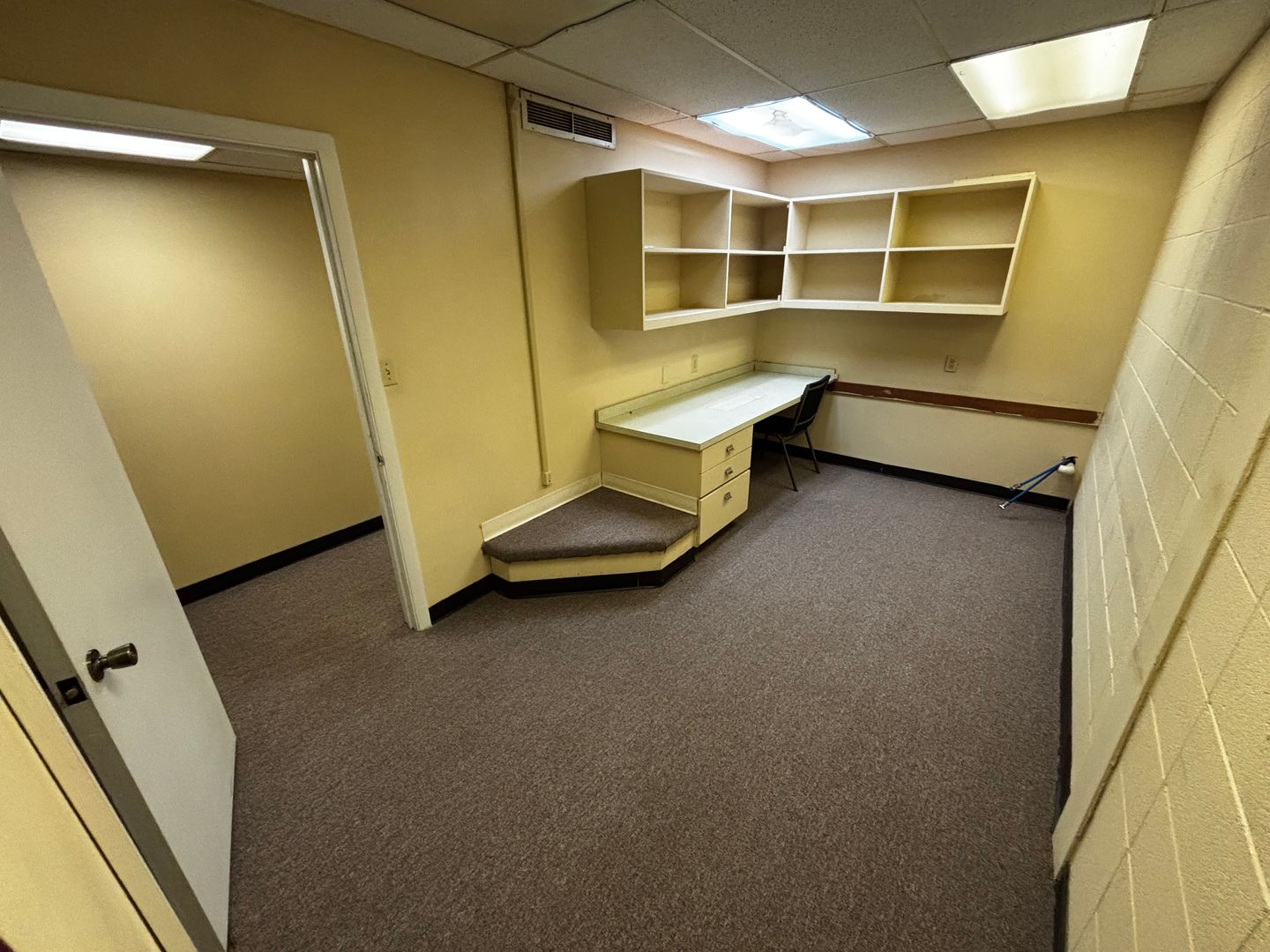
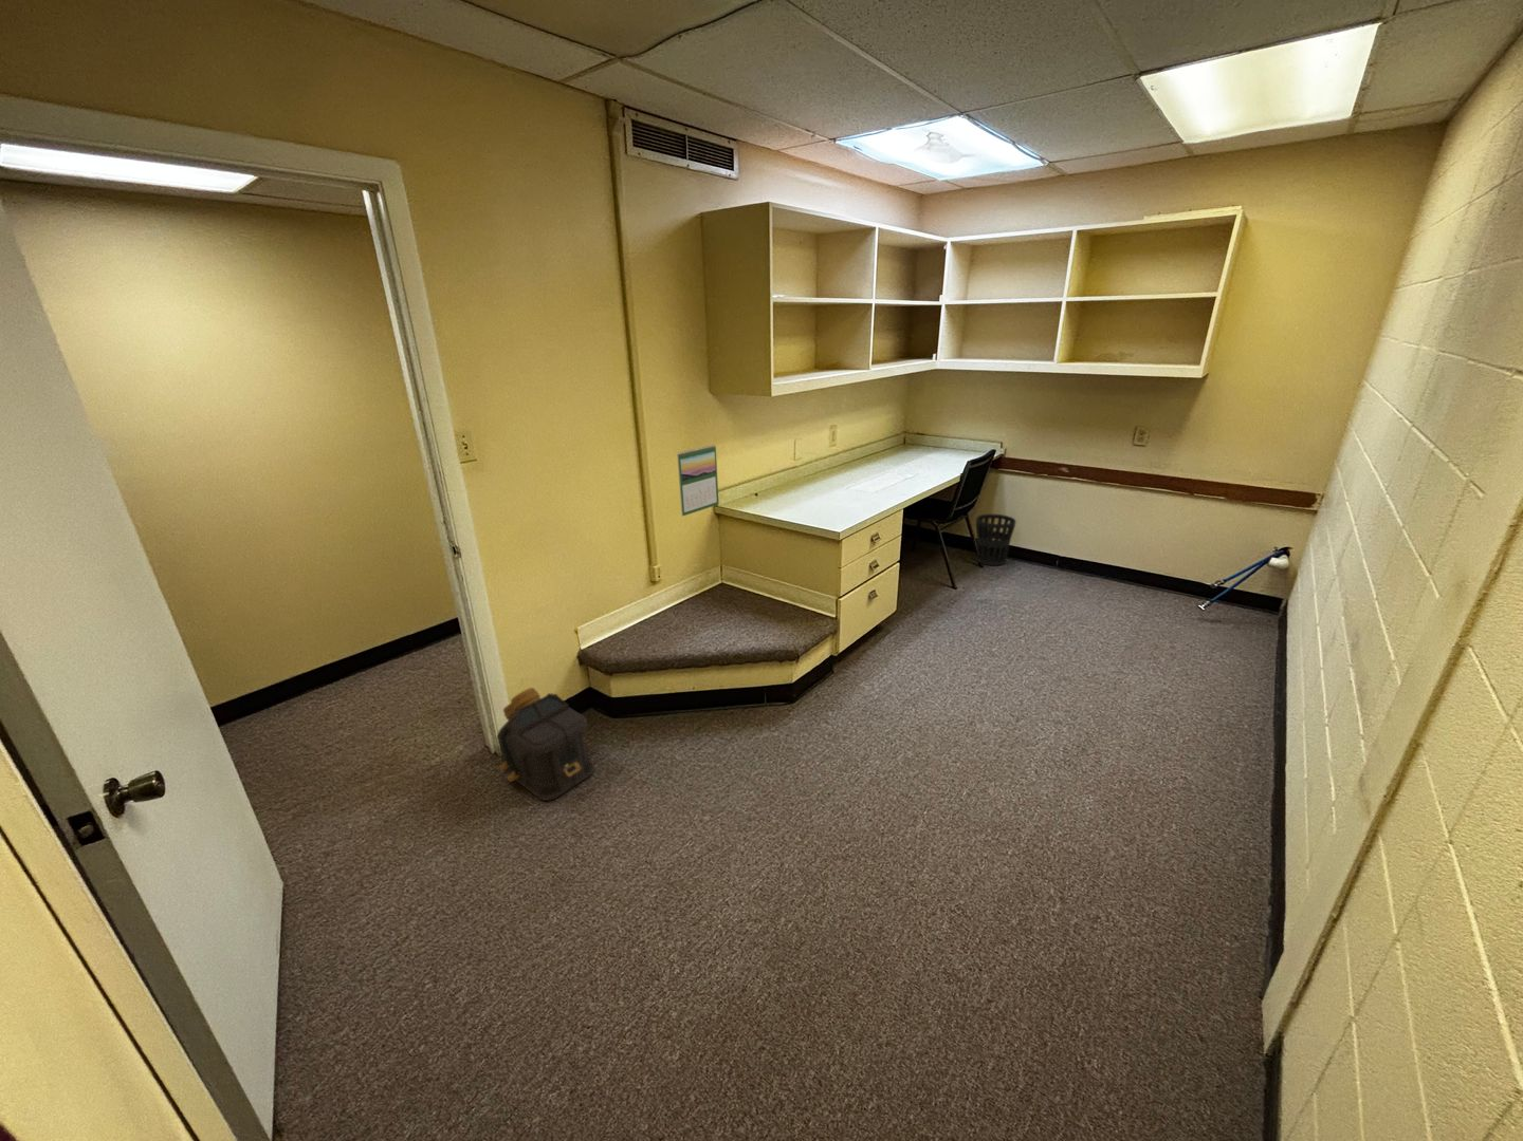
+ backpack [496,687,596,802]
+ calendar [676,443,721,517]
+ wastebasket [975,513,1017,567]
